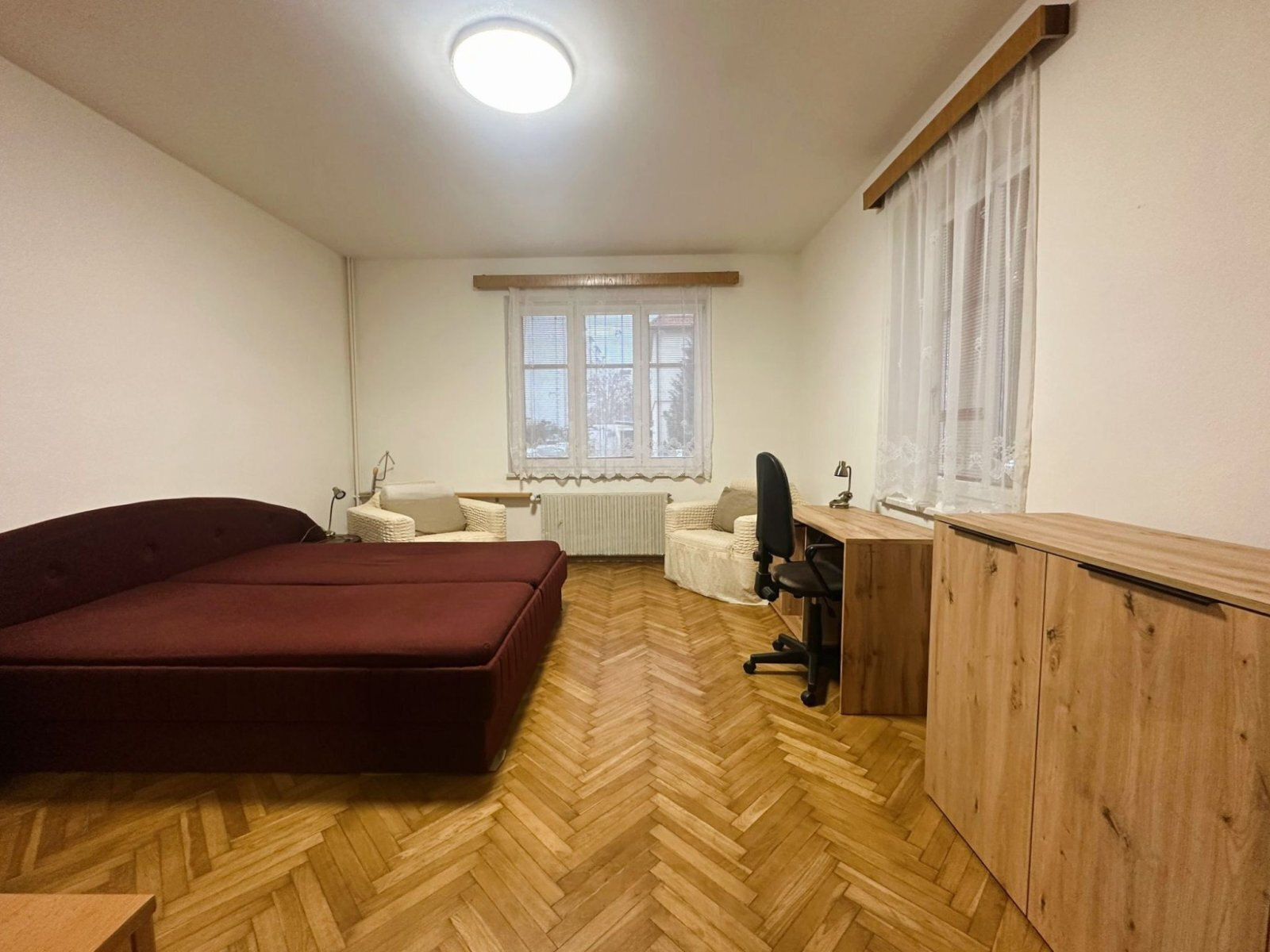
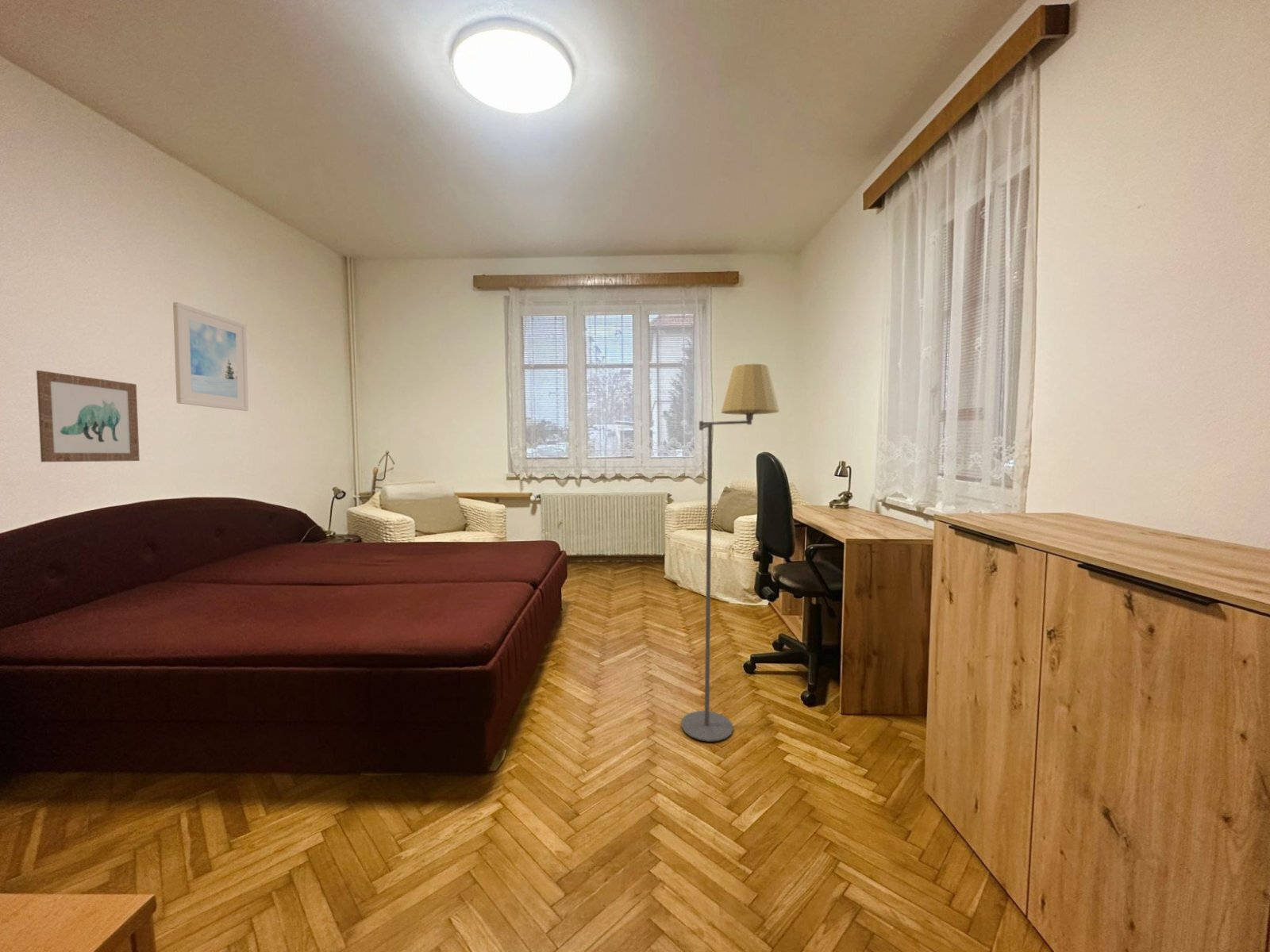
+ wall art [36,370,140,463]
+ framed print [172,301,249,412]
+ floor lamp [680,363,780,743]
